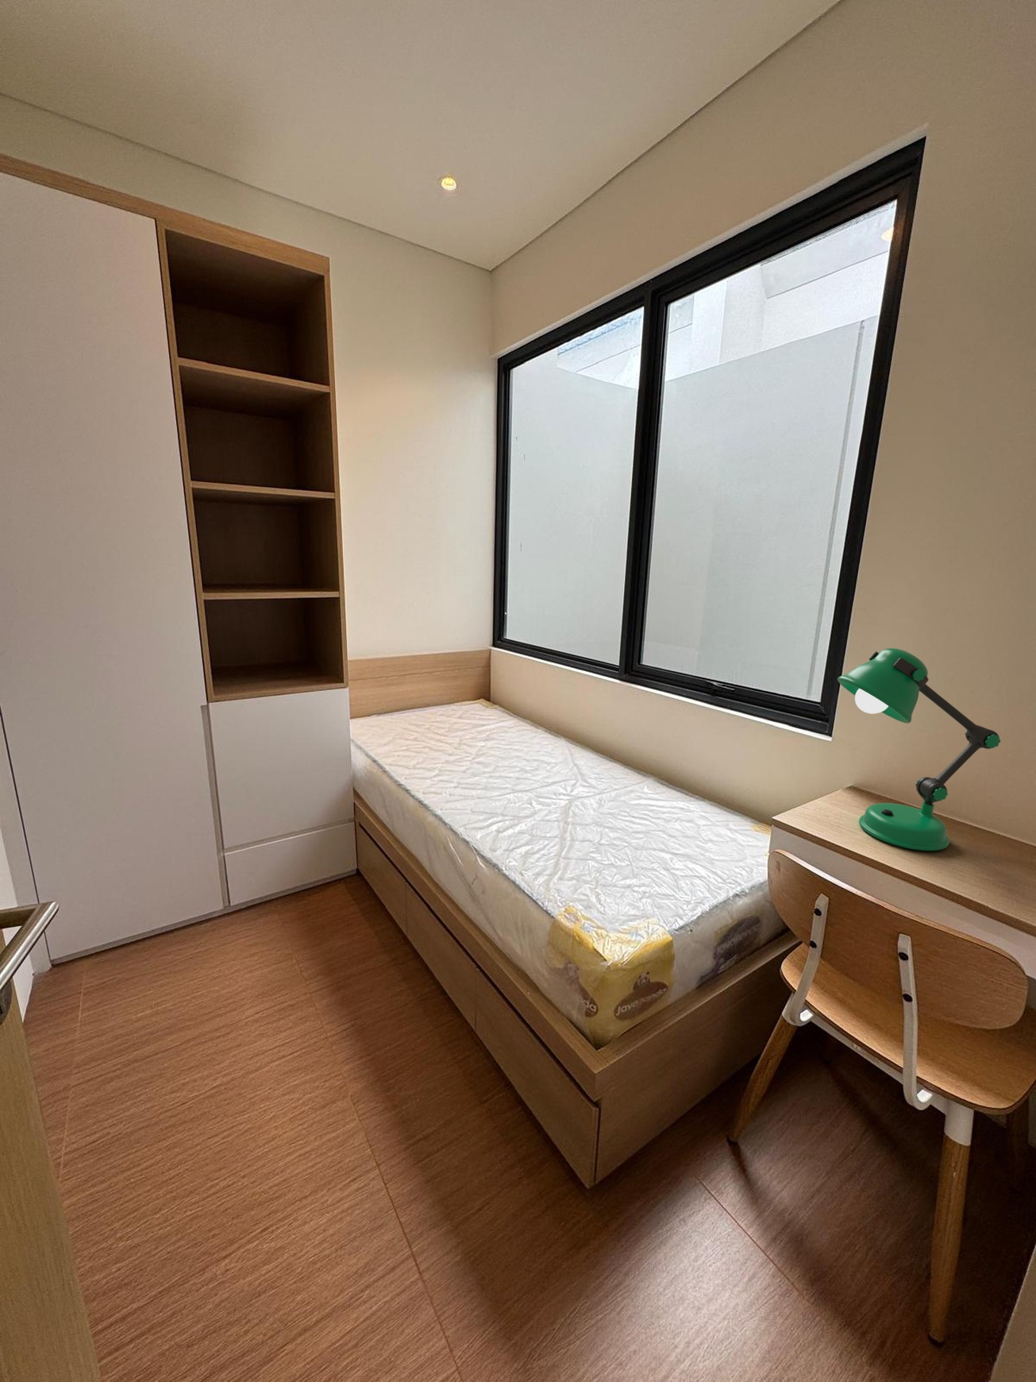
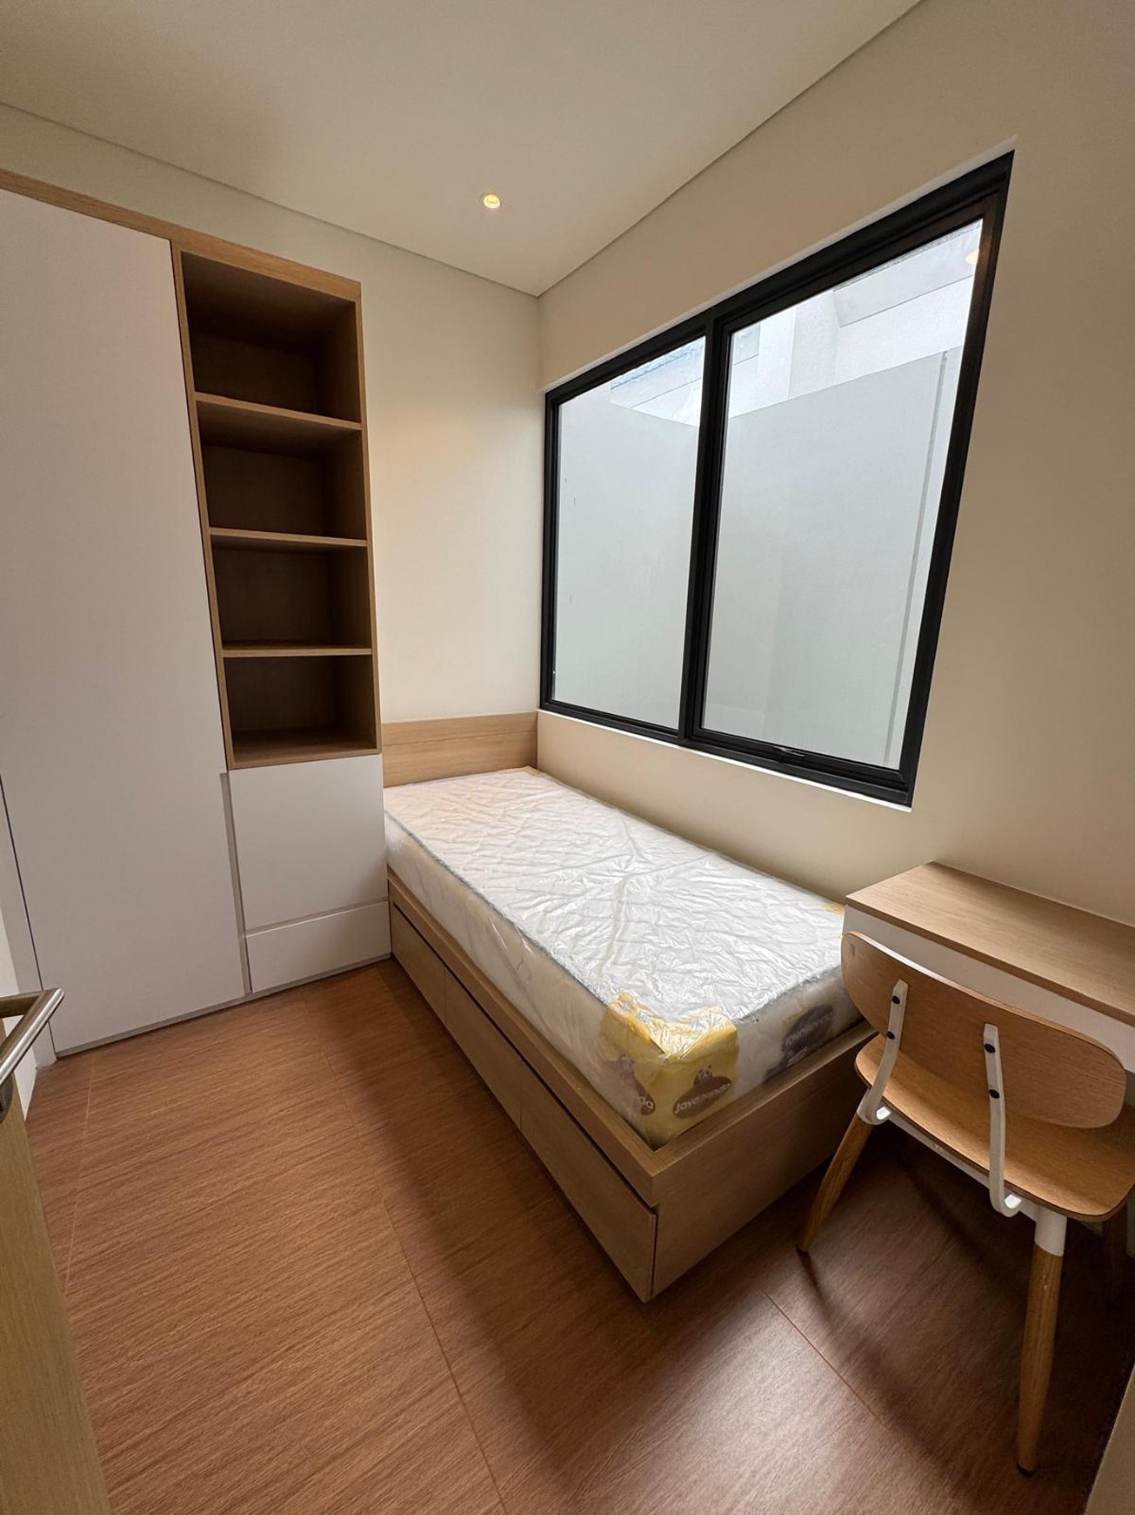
- desk lamp [837,647,1001,851]
